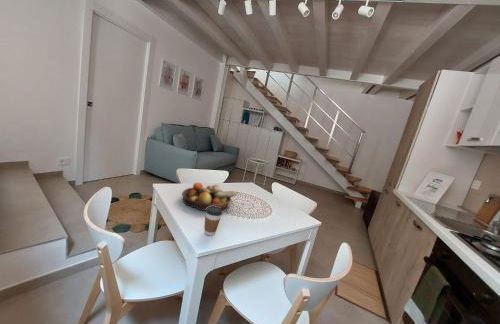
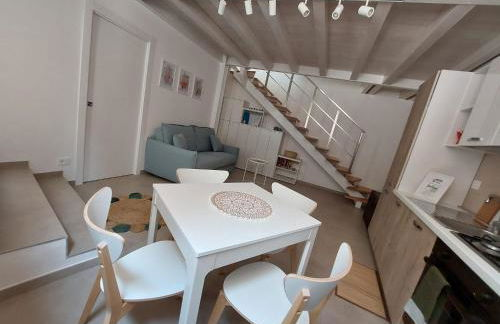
- fruit bowl [181,182,238,212]
- coffee cup [203,206,223,237]
